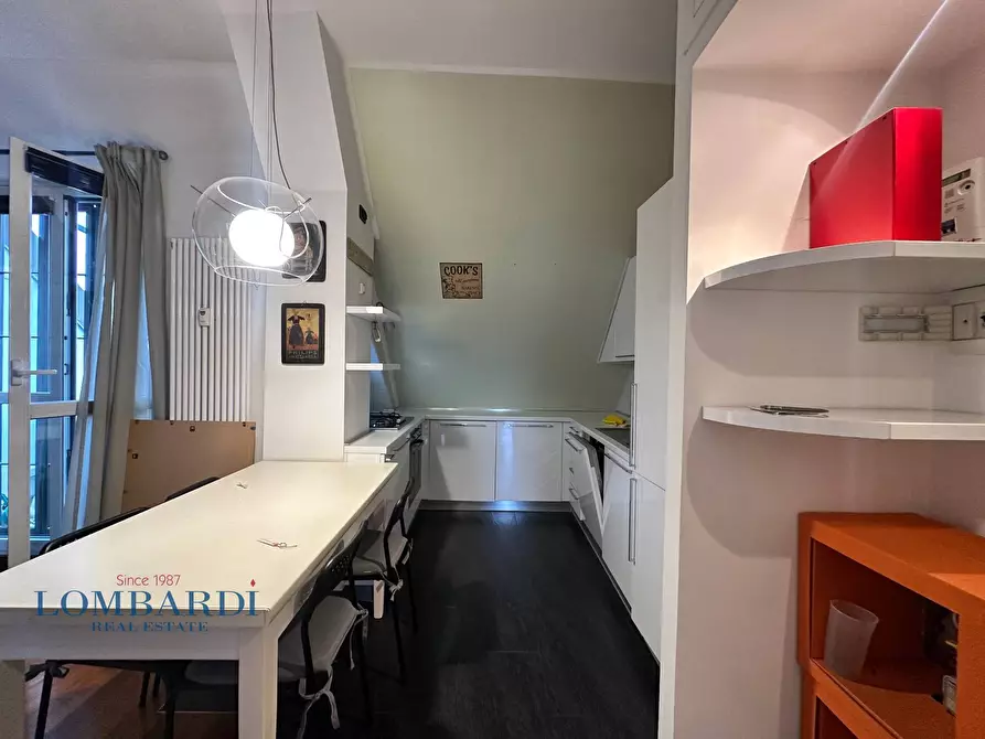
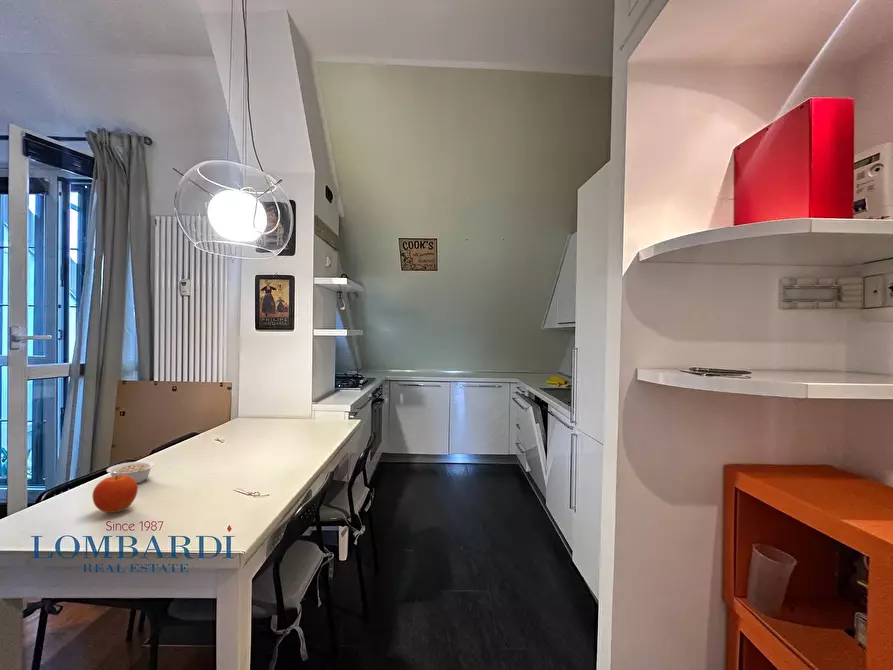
+ legume [106,461,155,484]
+ fruit [91,475,139,514]
